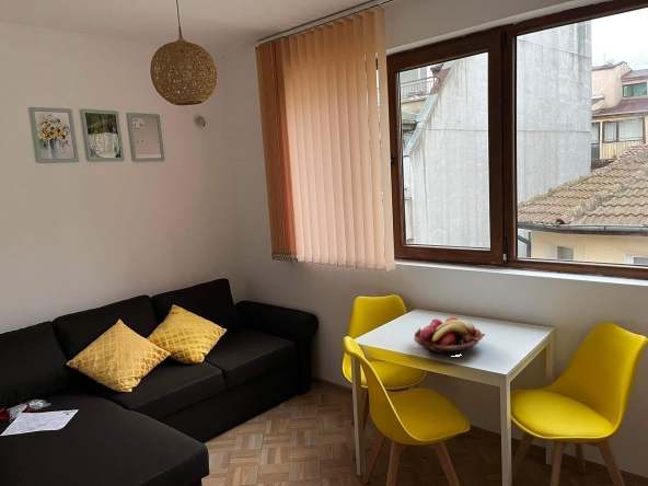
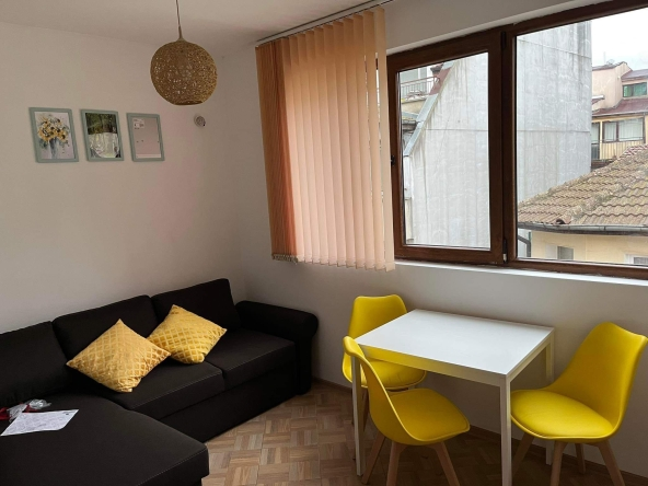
- fruit basket [413,316,486,356]
